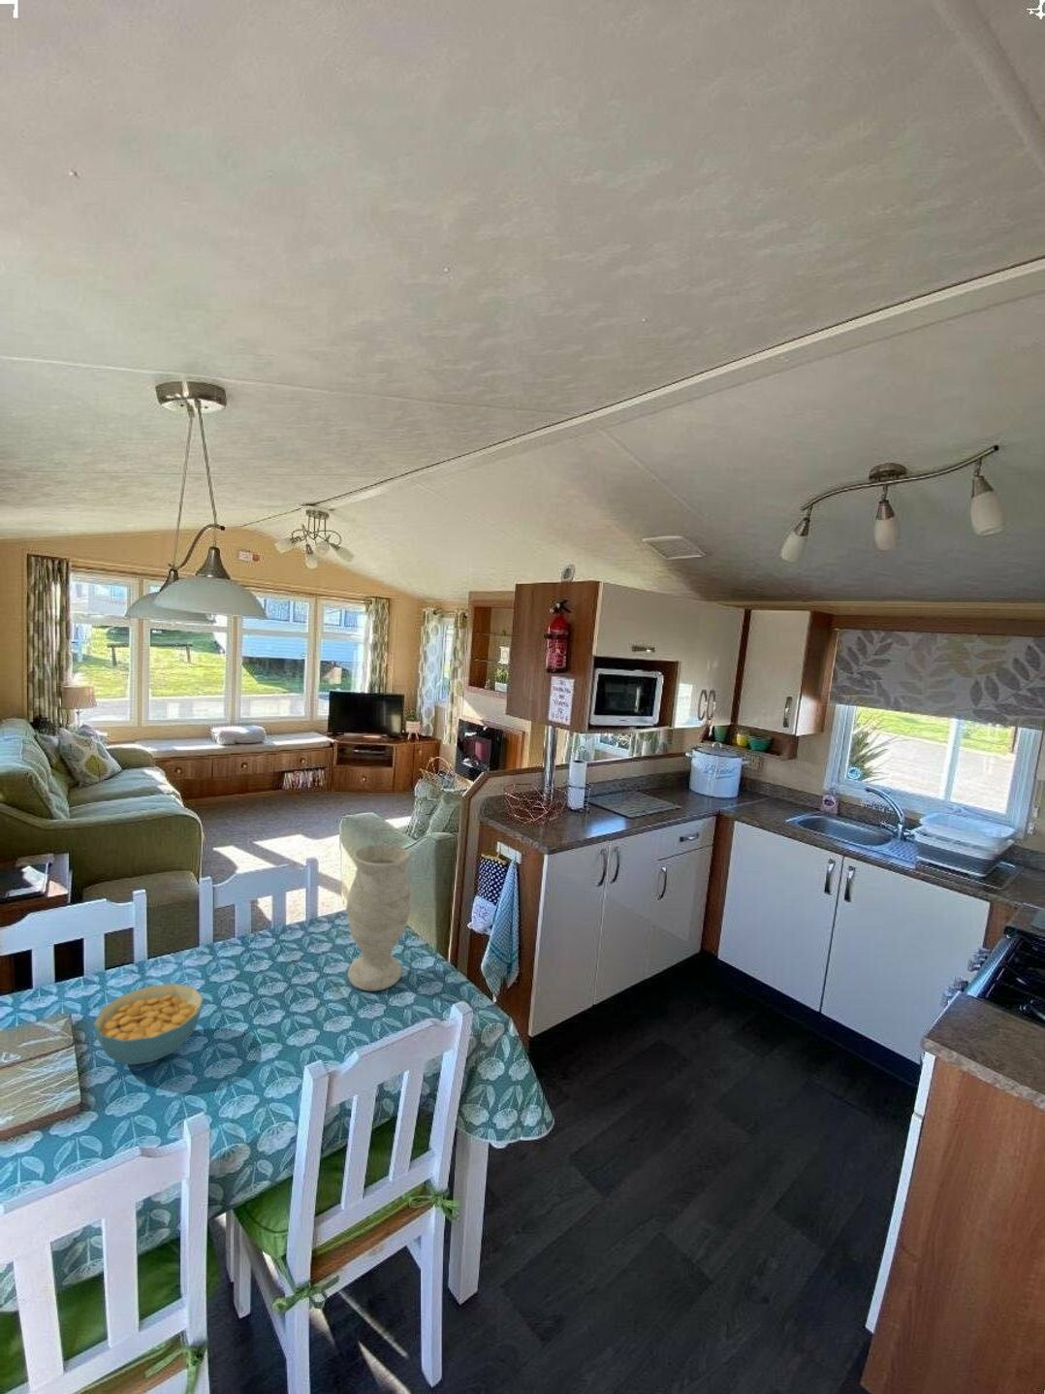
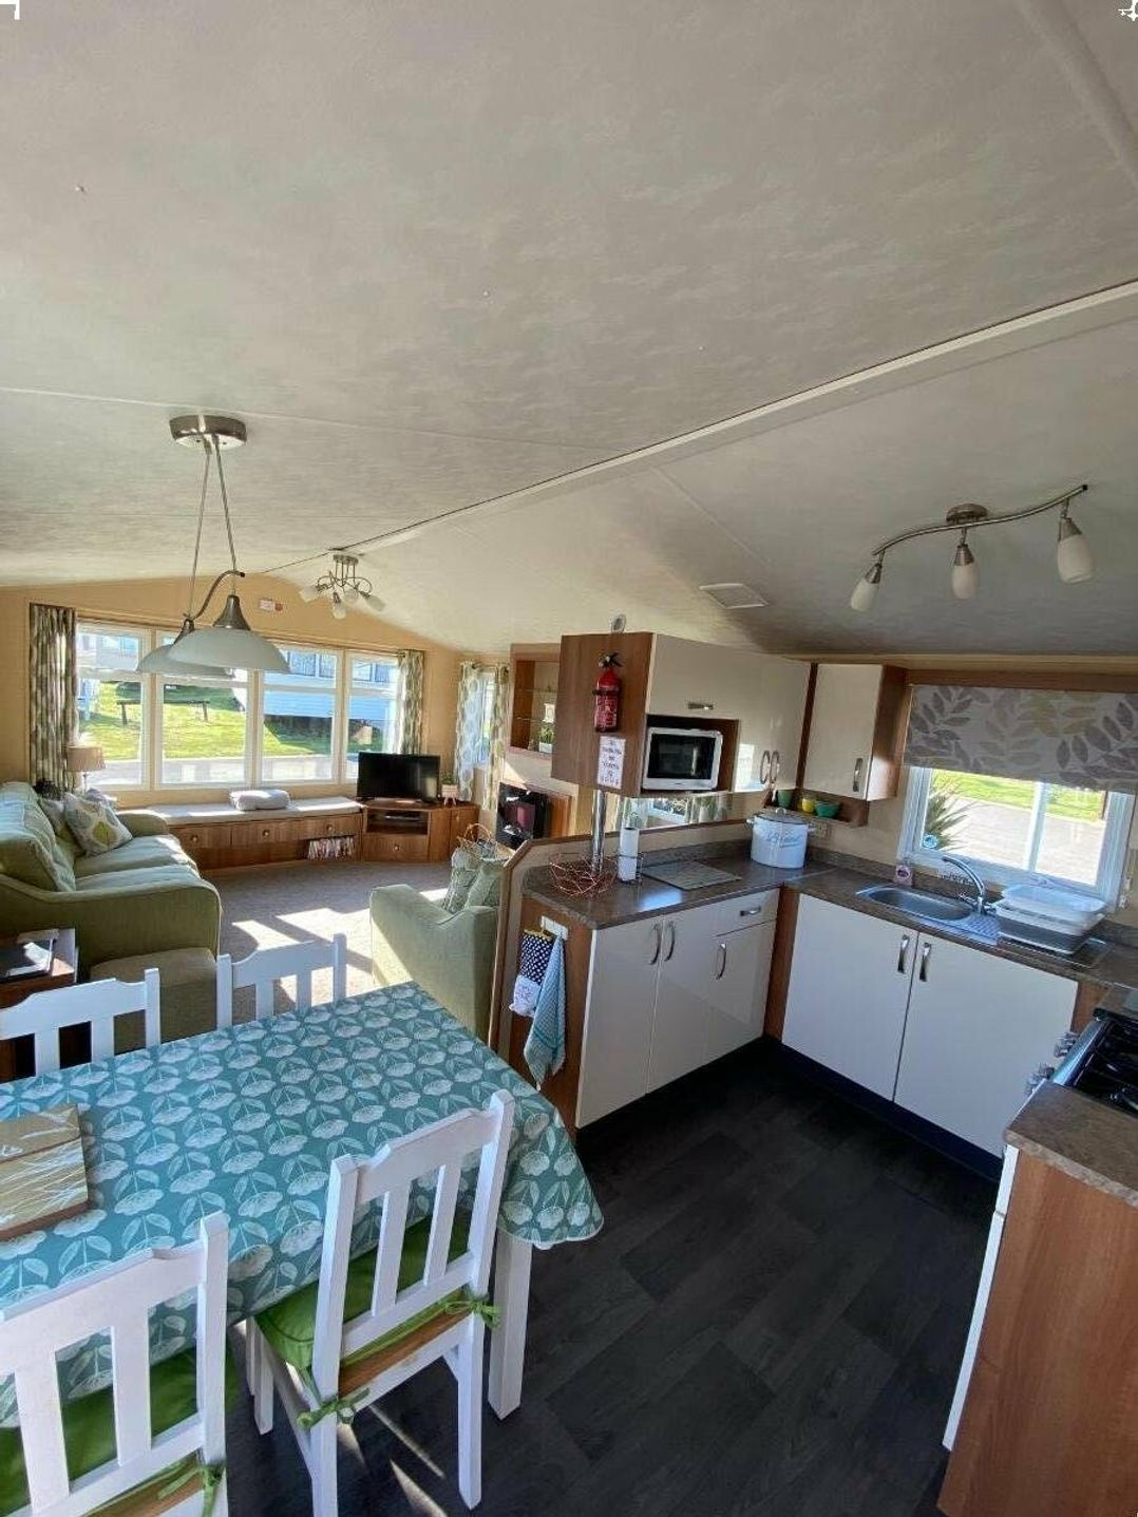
- cereal bowl [92,983,204,1066]
- vase [345,844,412,992]
